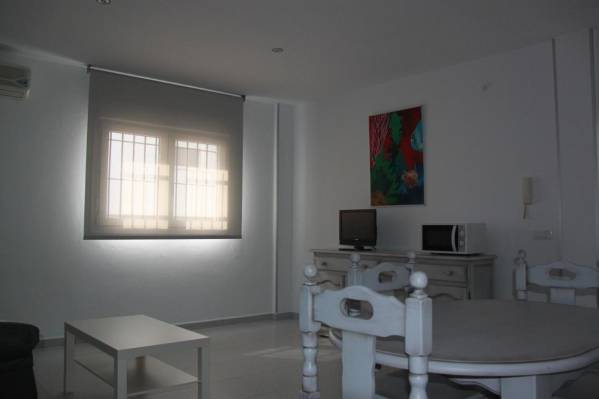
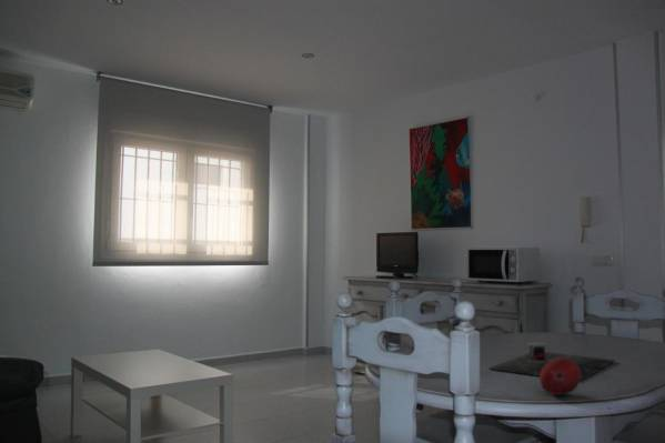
+ placemat [488,341,616,382]
+ fruit [538,358,581,396]
